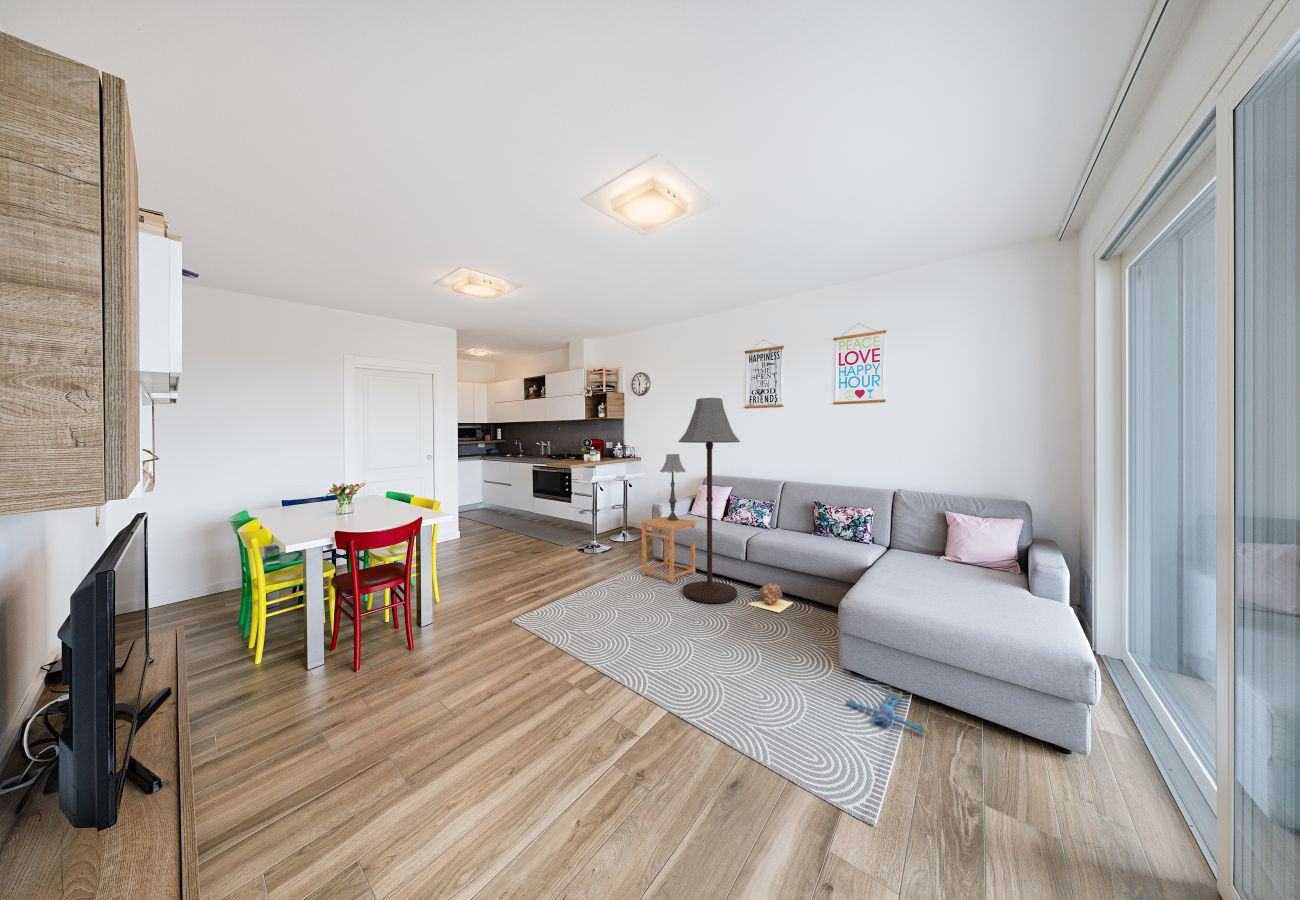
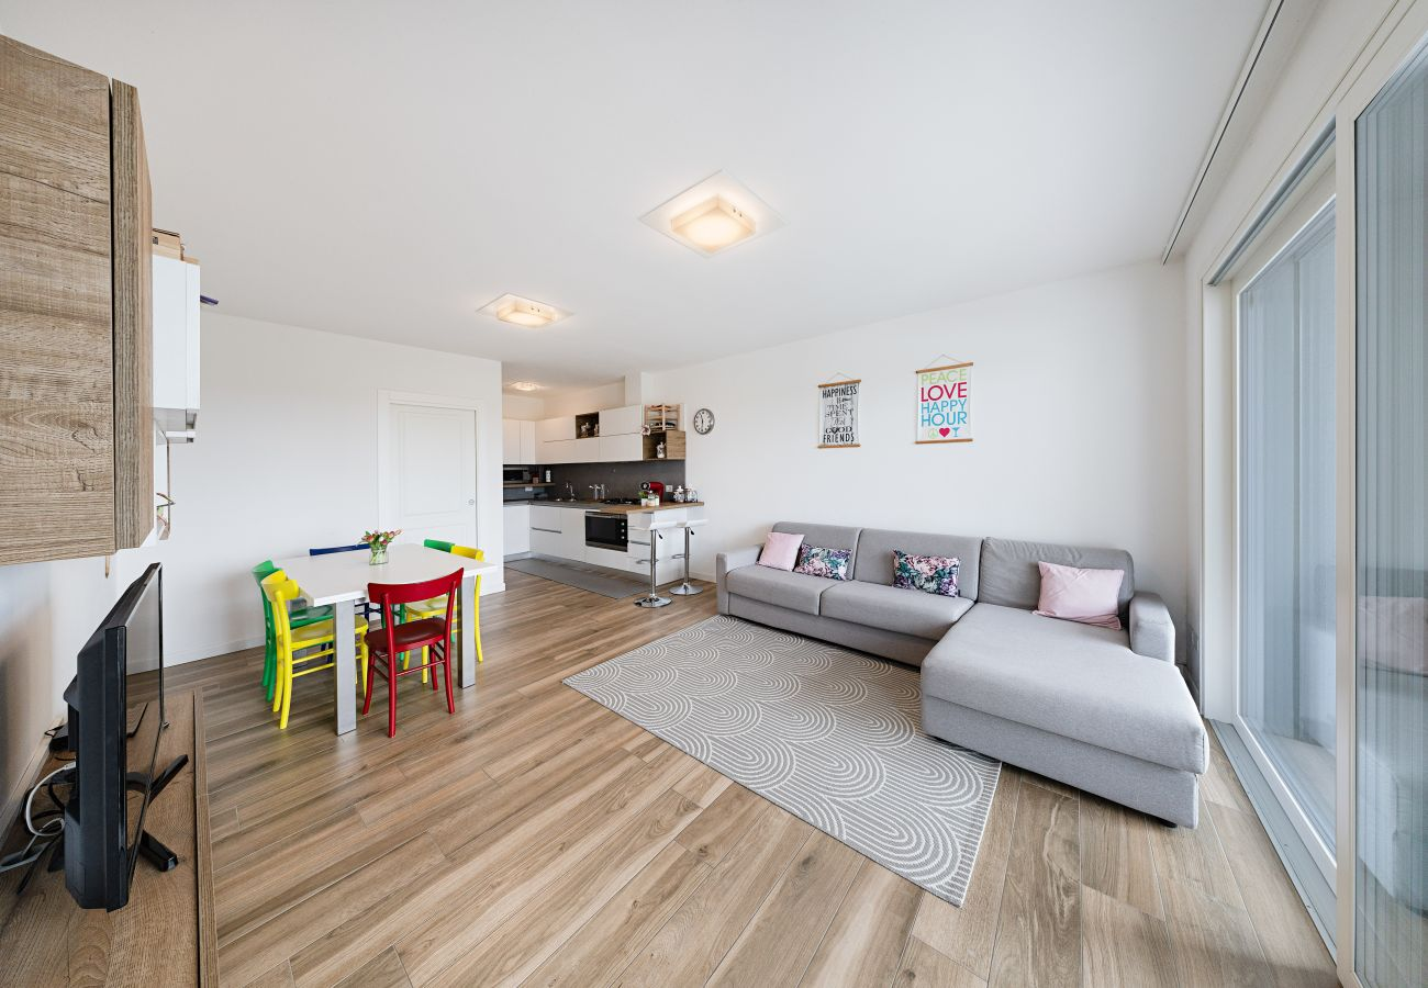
- floor lamp [677,397,741,604]
- side table [640,516,697,584]
- table lamp [659,453,687,521]
- plush toy [844,688,931,735]
- rock [747,582,794,614]
